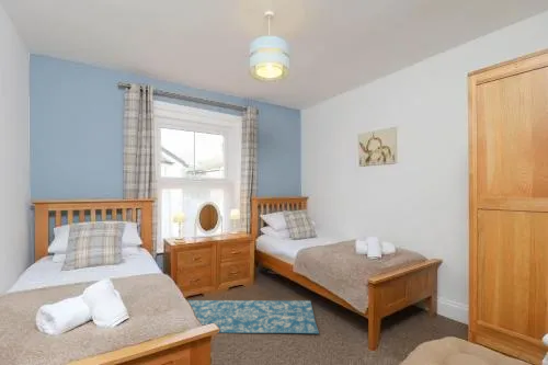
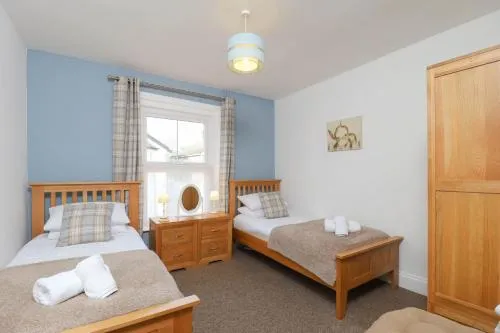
- rug [187,299,320,334]
